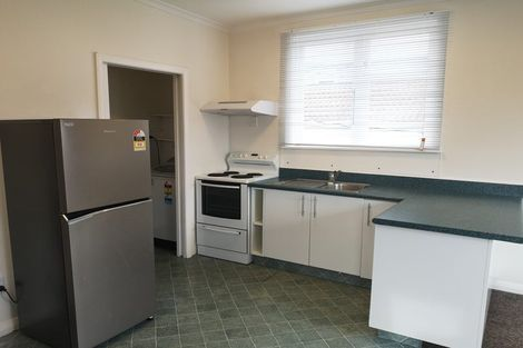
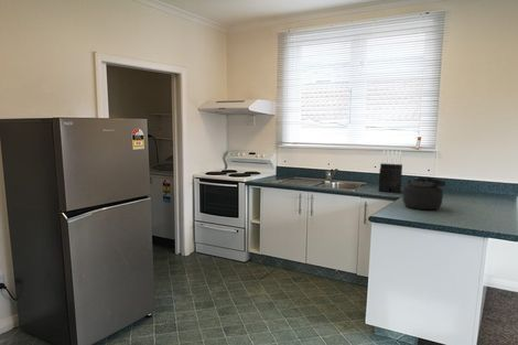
+ knife block [378,149,403,194]
+ kettle [401,176,446,211]
